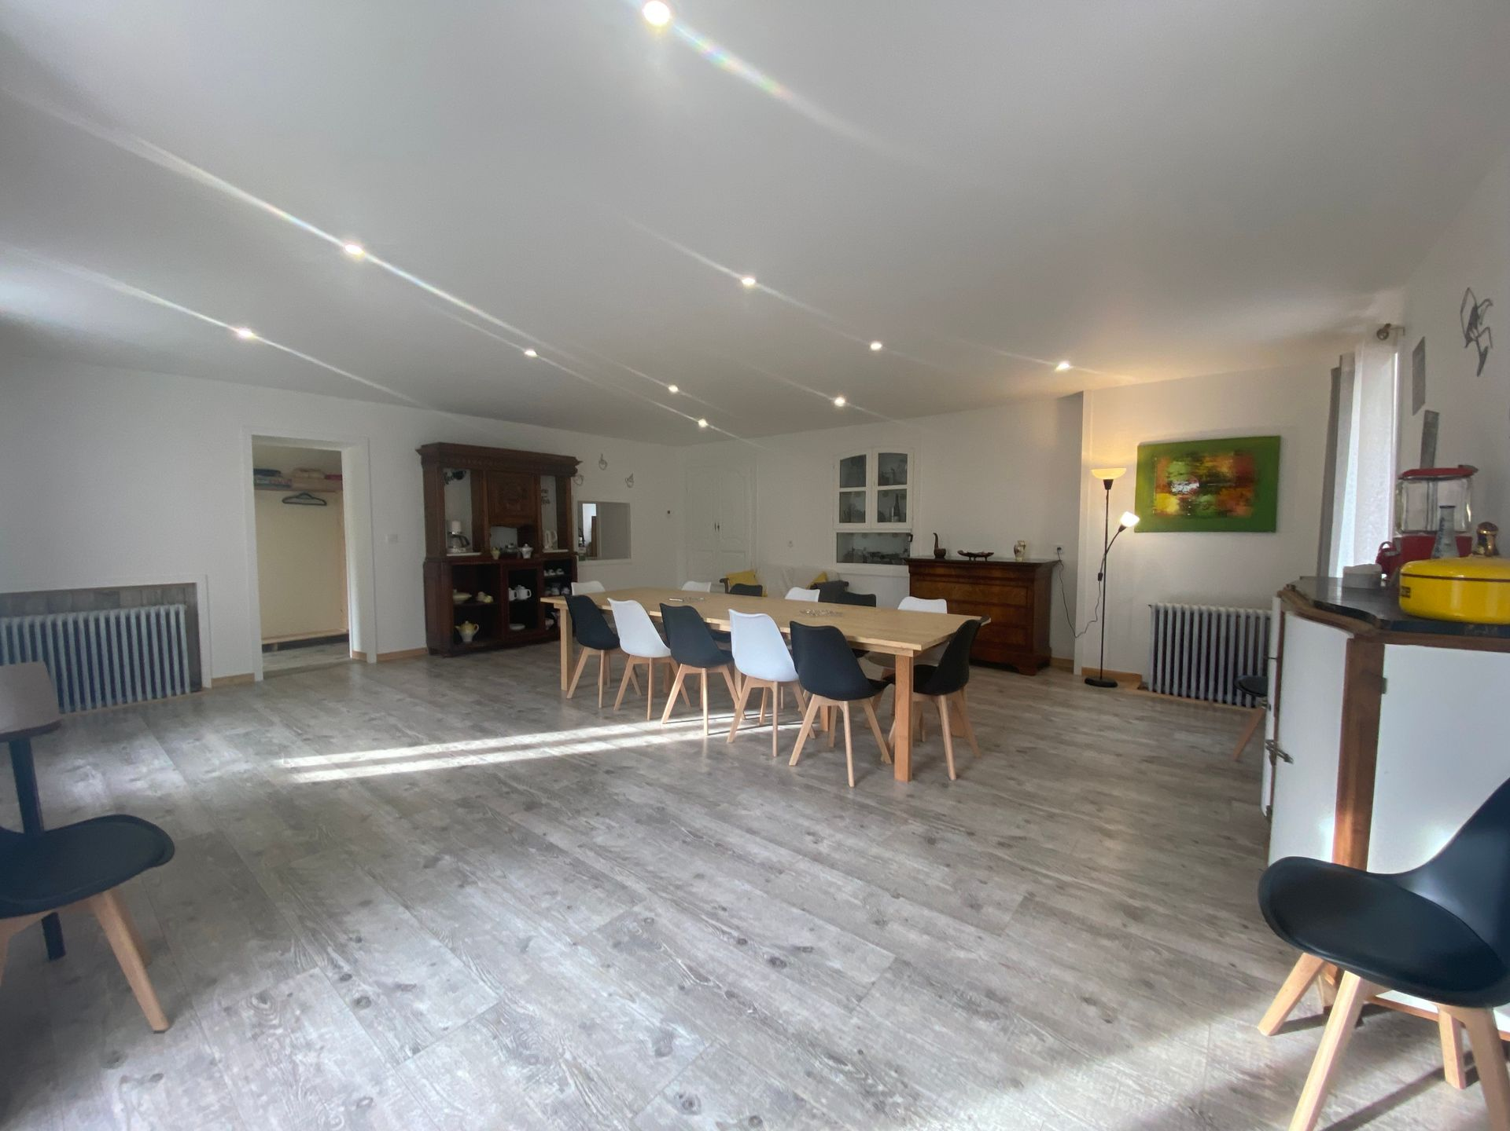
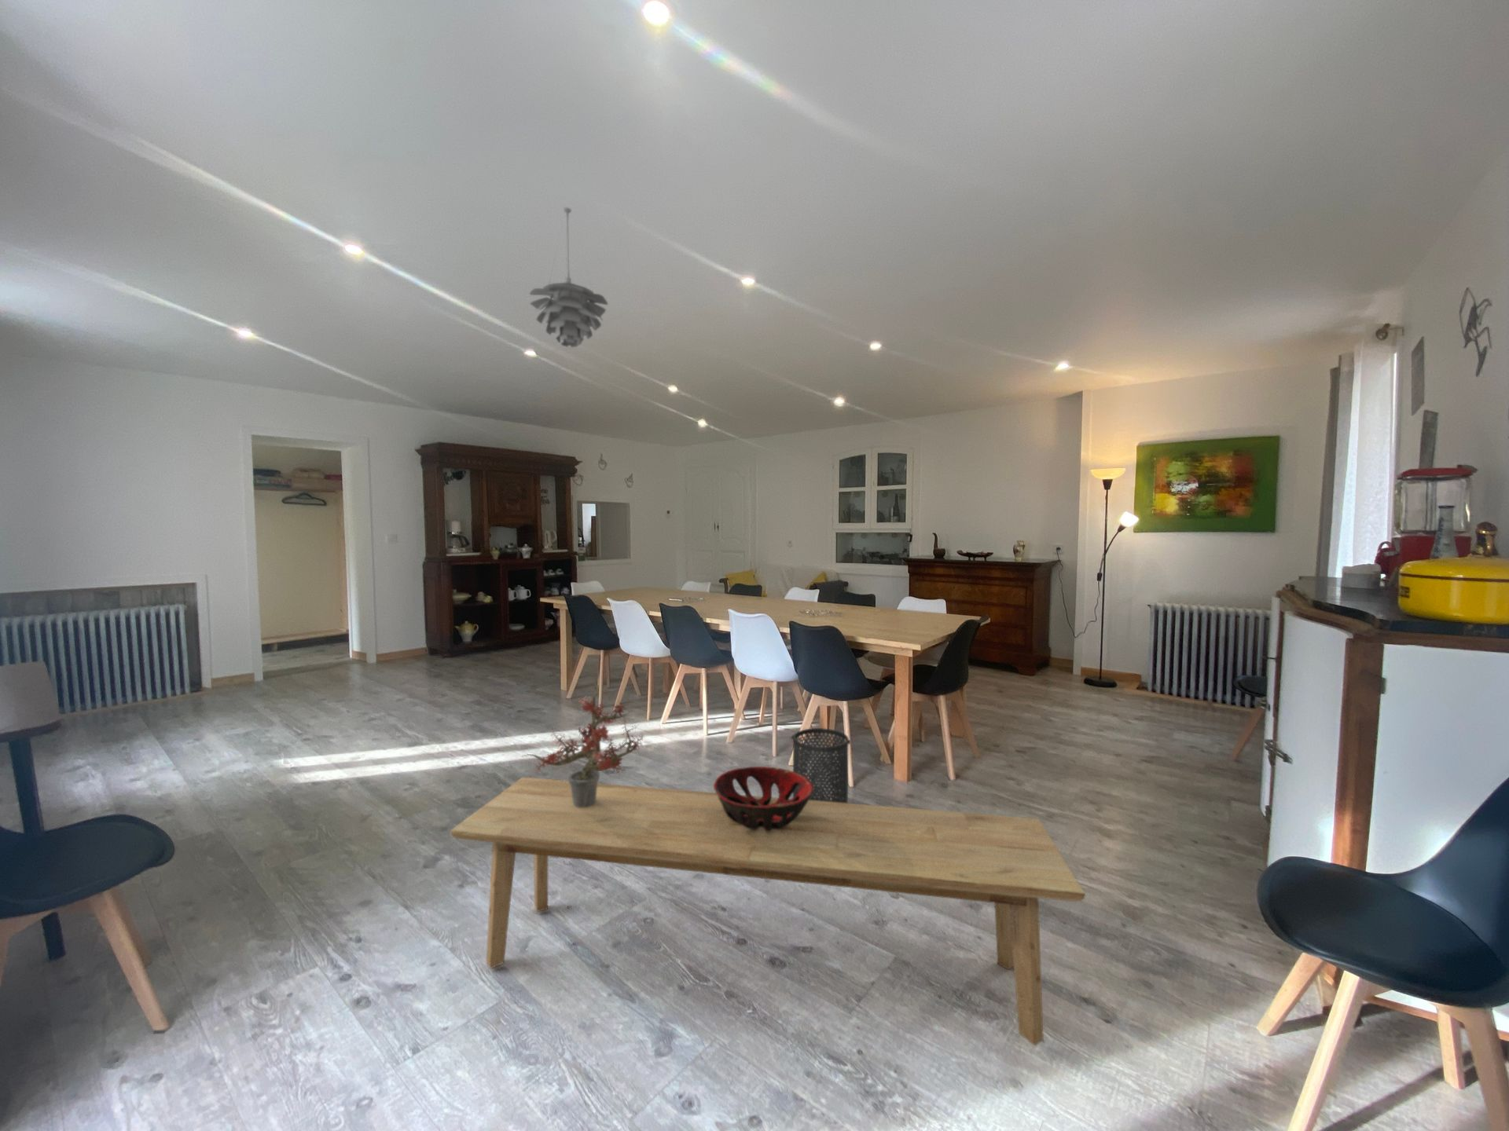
+ pendant light [529,207,610,348]
+ potted plant [522,675,646,808]
+ bench [449,777,1086,1047]
+ decorative bowl [713,766,814,830]
+ trash can [790,727,851,803]
